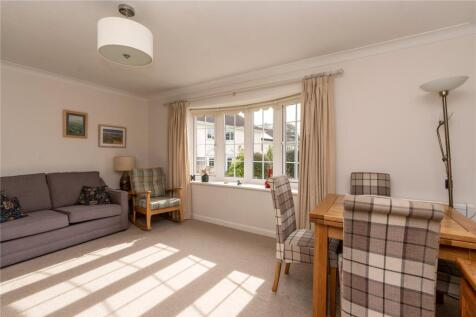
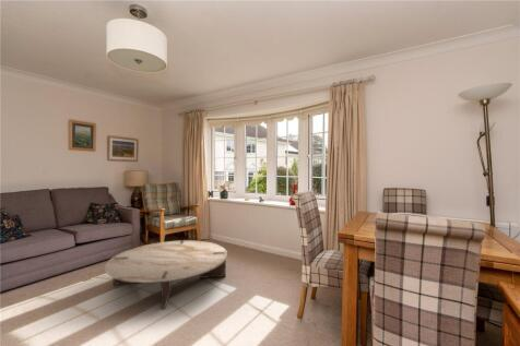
+ coffee table [104,239,228,310]
